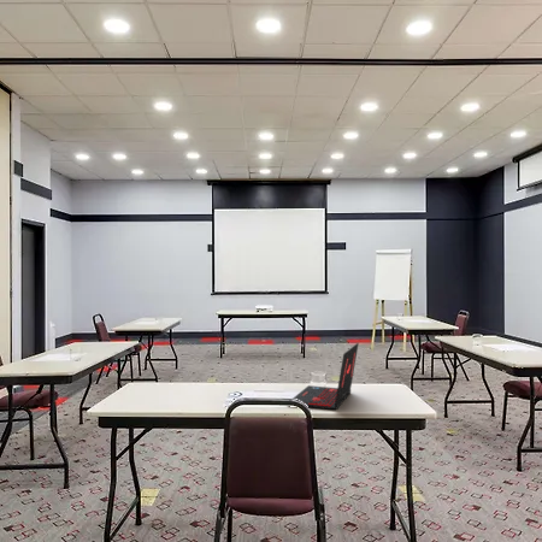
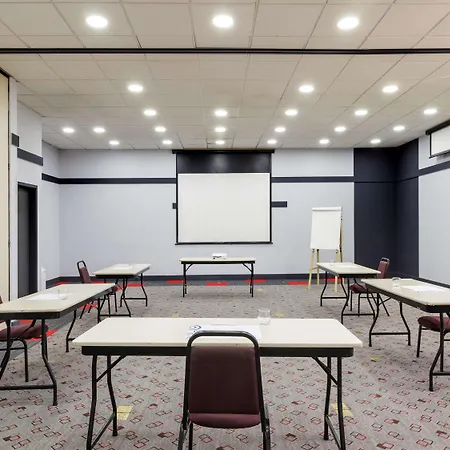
- laptop [291,342,360,411]
